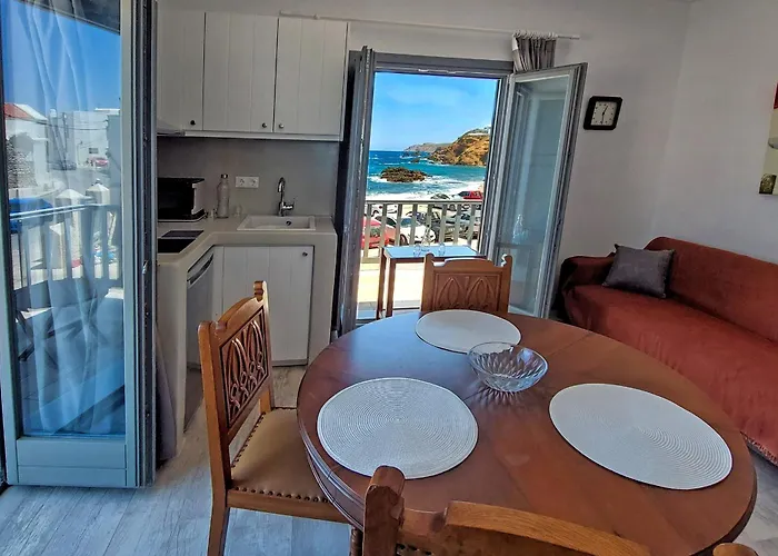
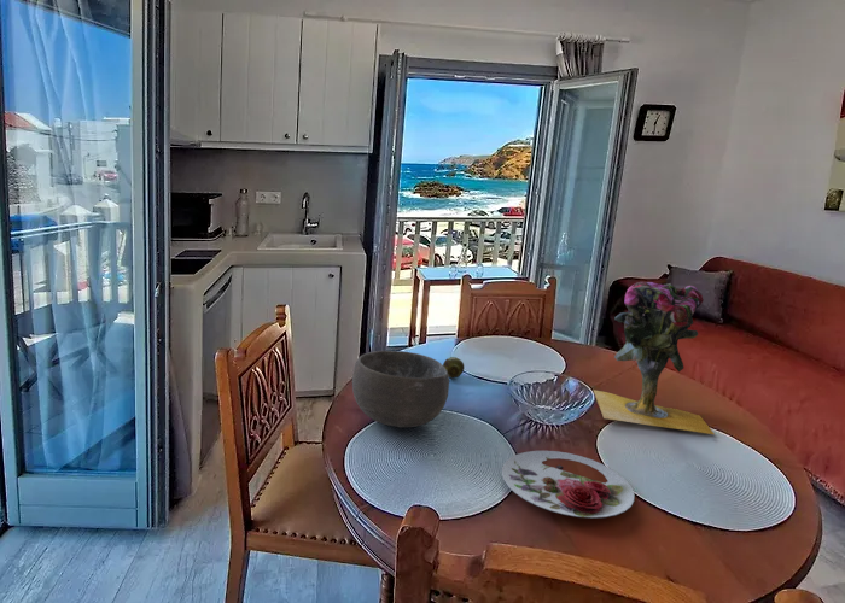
+ plate [501,450,636,519]
+ vase [593,281,716,435]
+ fruit [442,356,465,380]
+ bowl [351,350,450,428]
